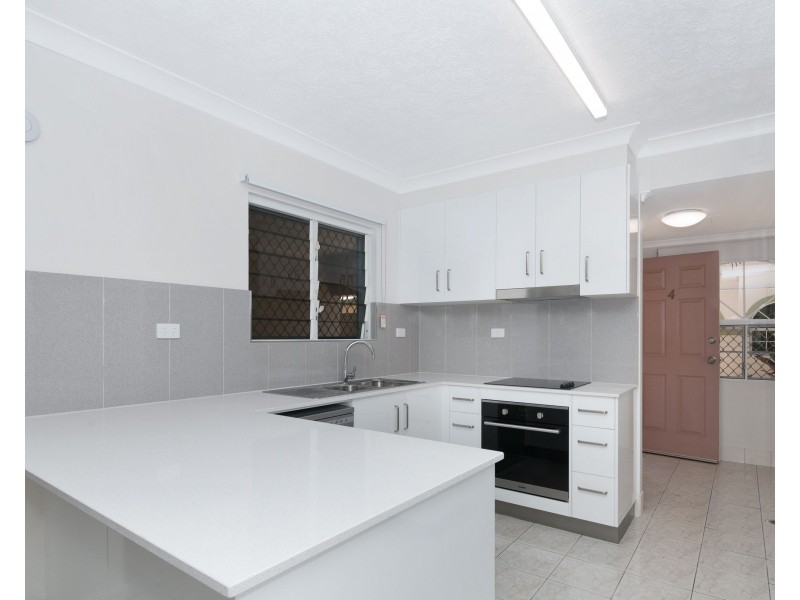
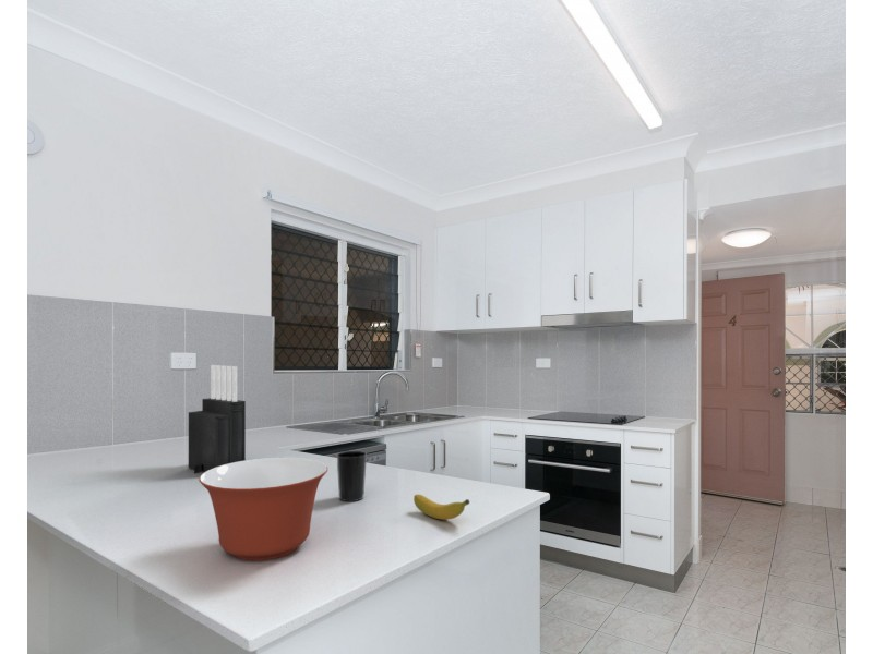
+ mixing bowl [198,457,328,561]
+ knife block [188,364,247,474]
+ cup [336,450,368,502]
+ banana [412,494,470,521]
